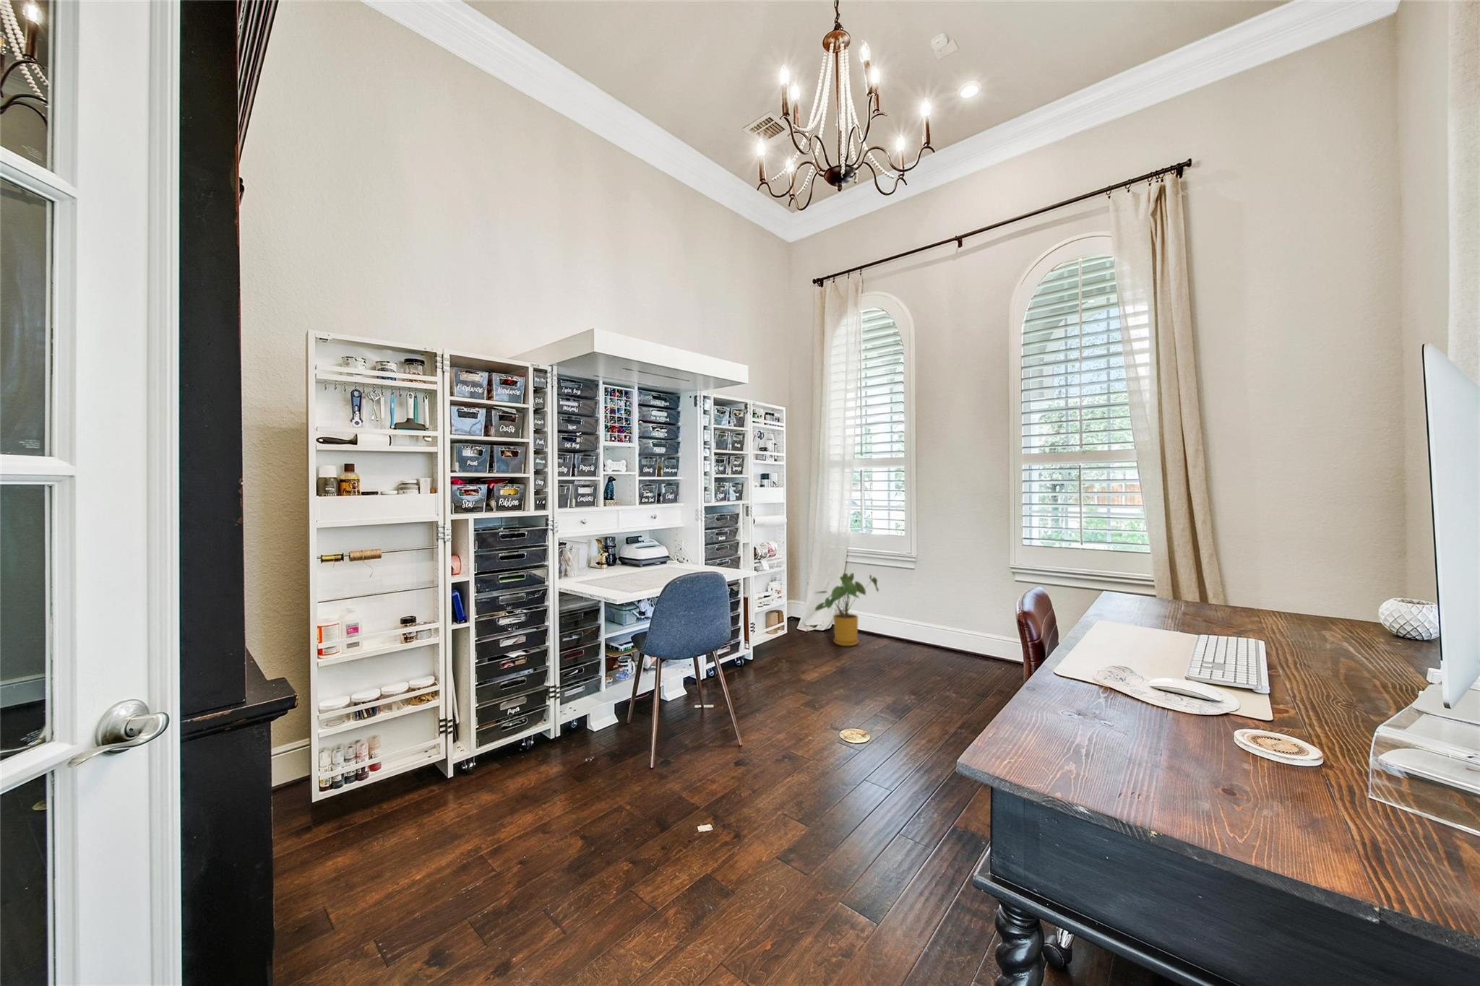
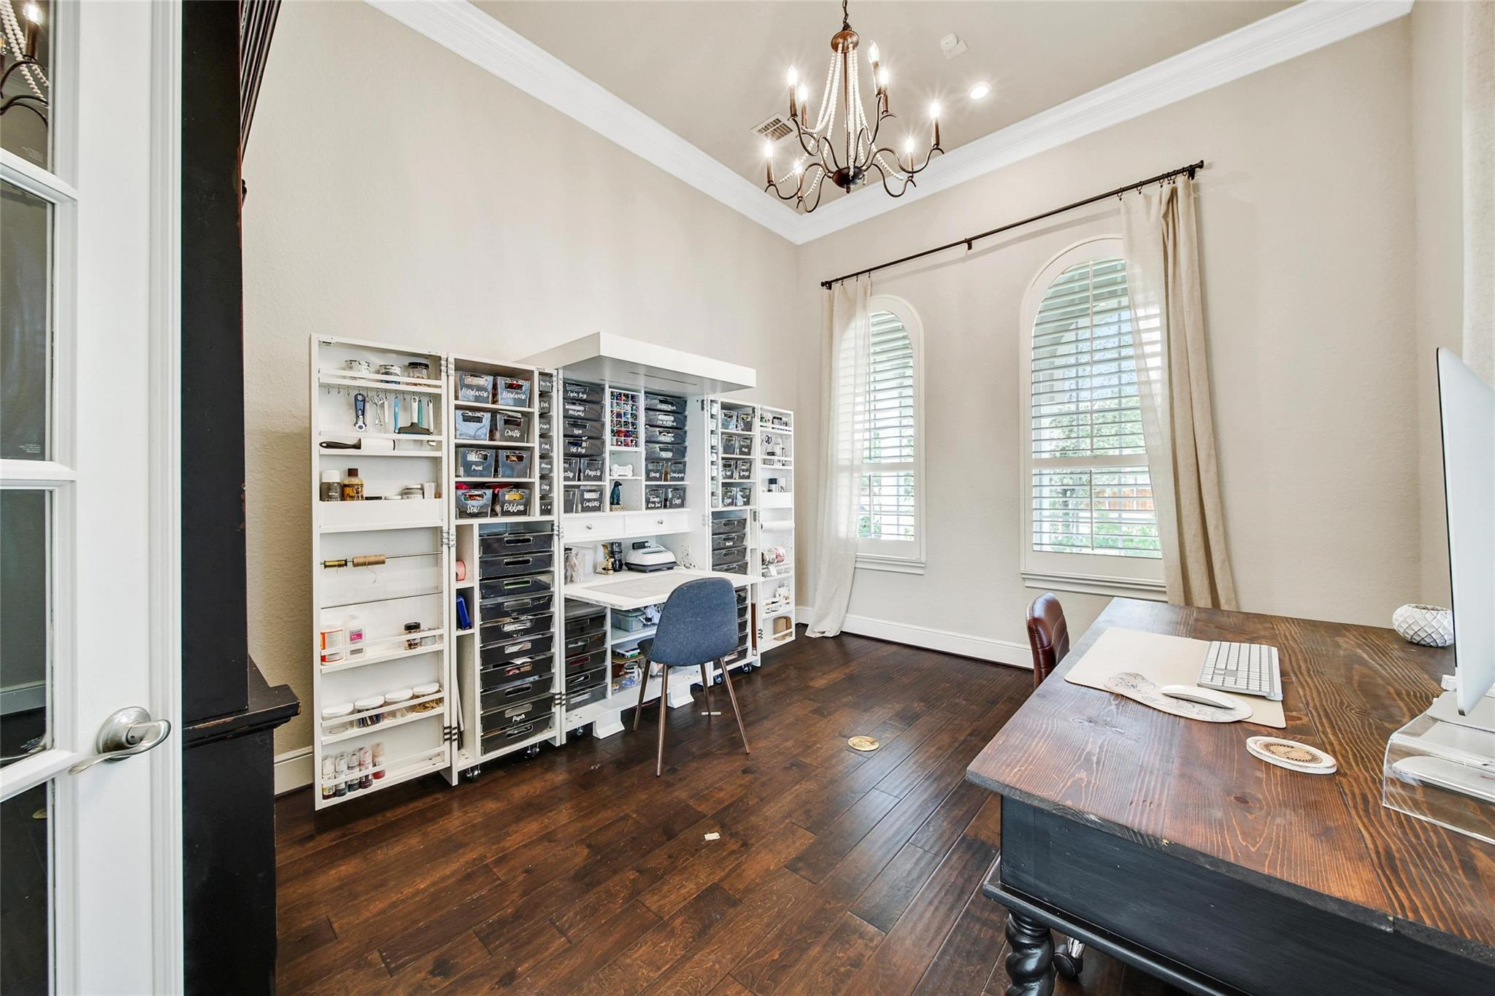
- house plant [812,572,879,646]
